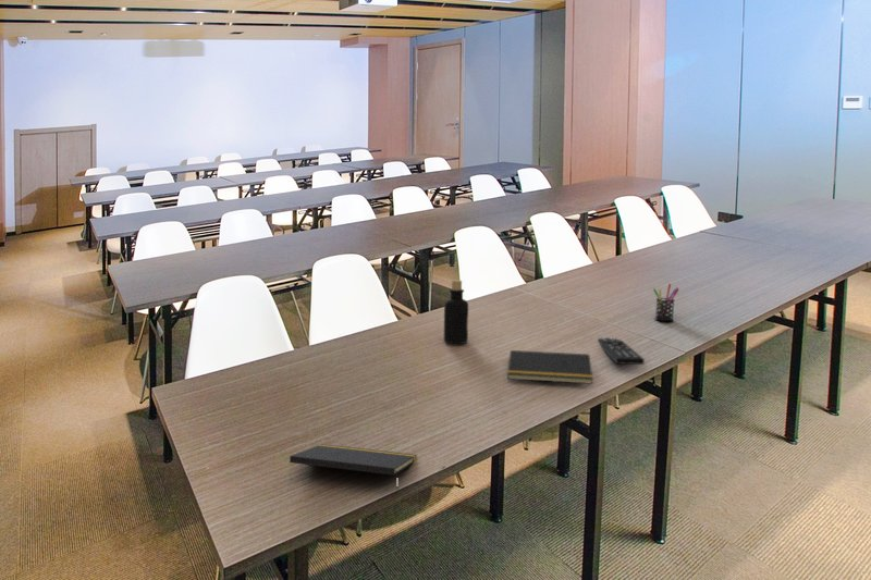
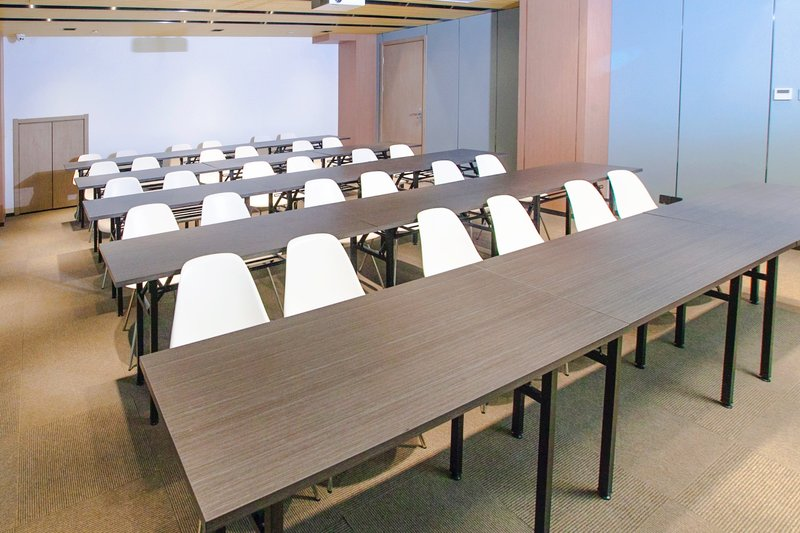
- remote control [597,336,646,366]
- bottle [443,279,469,345]
- pen holder [652,283,680,322]
- notepad [506,349,593,385]
- notepad [289,443,418,492]
